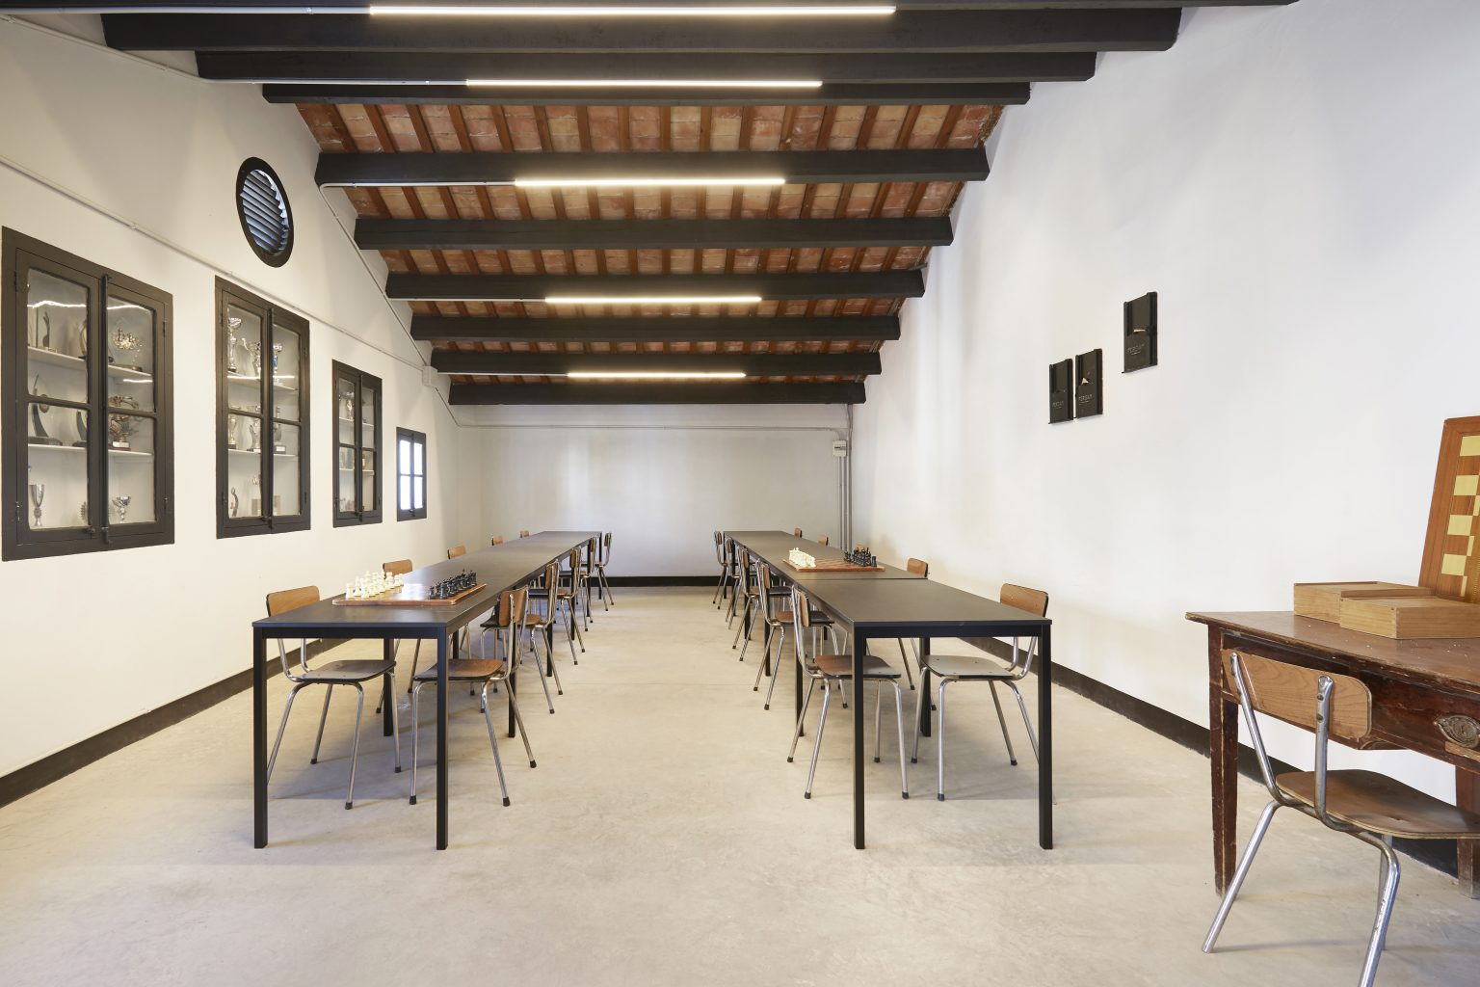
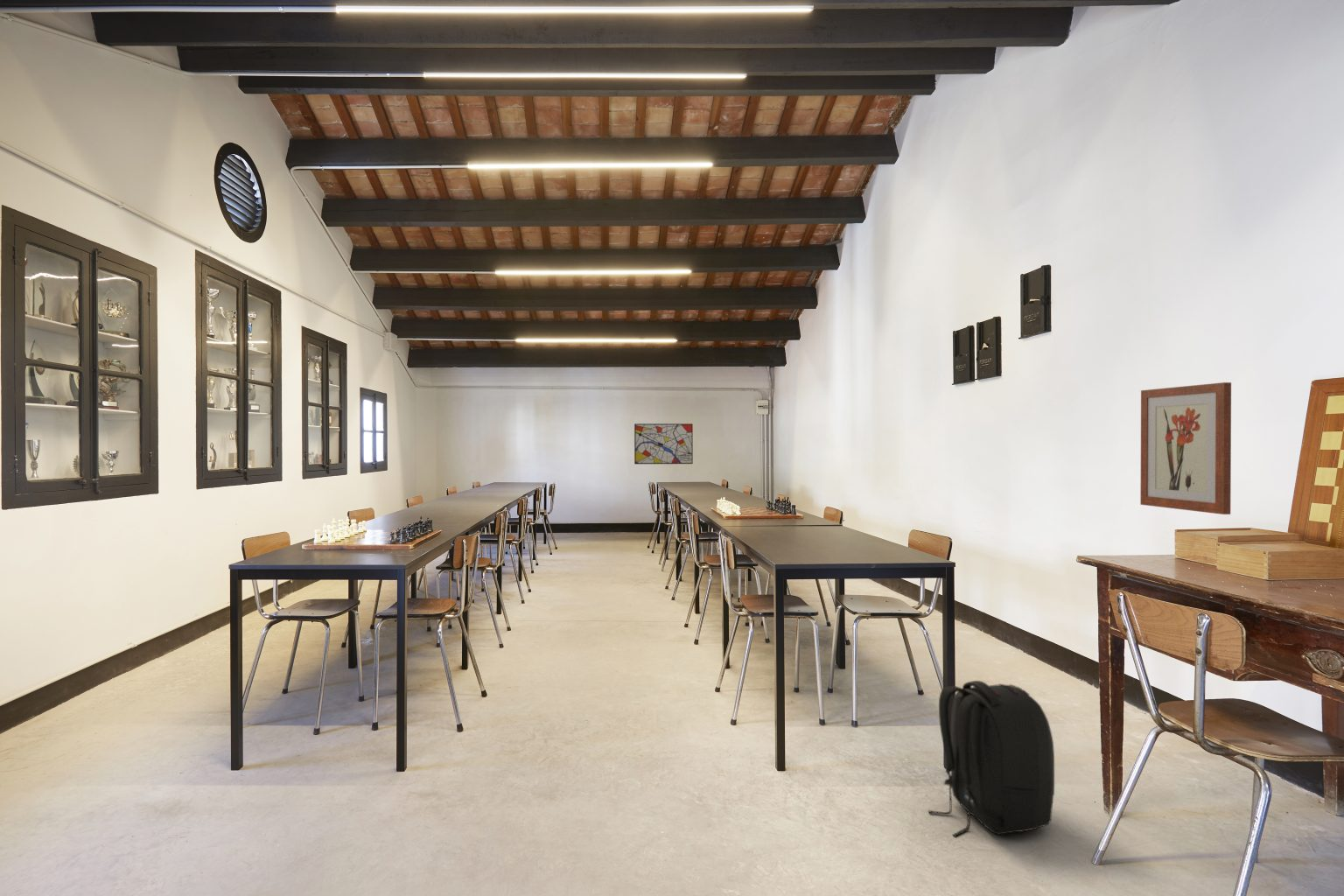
+ backpack [928,680,1055,838]
+ wall art [1139,381,1232,515]
+ wall art [634,423,694,465]
